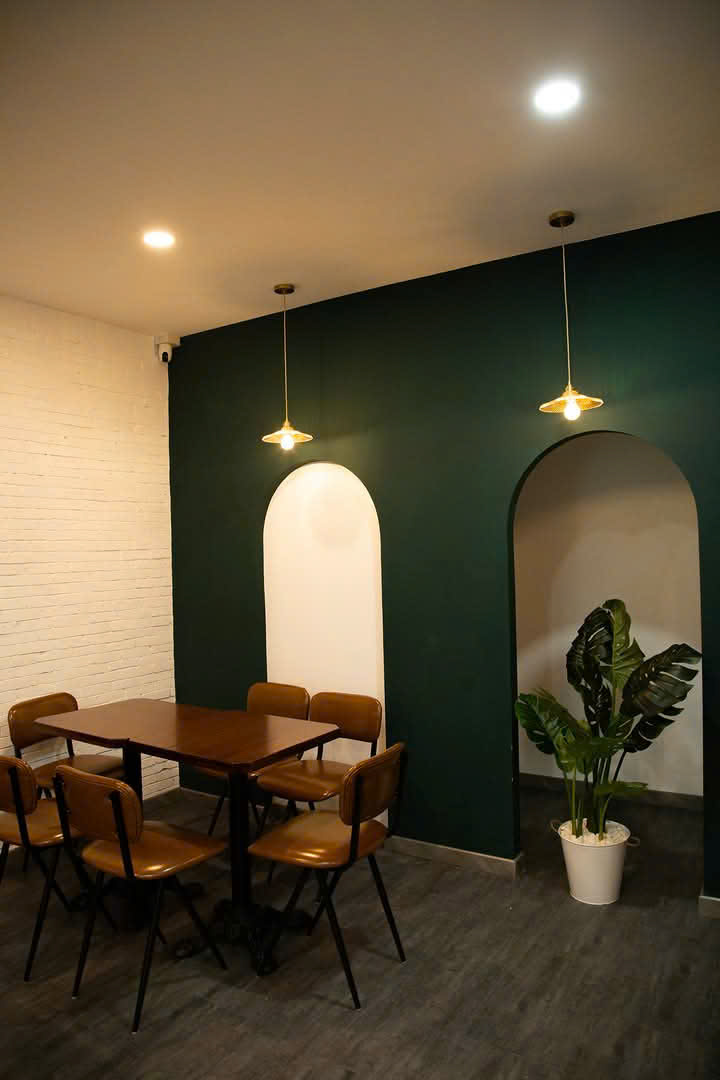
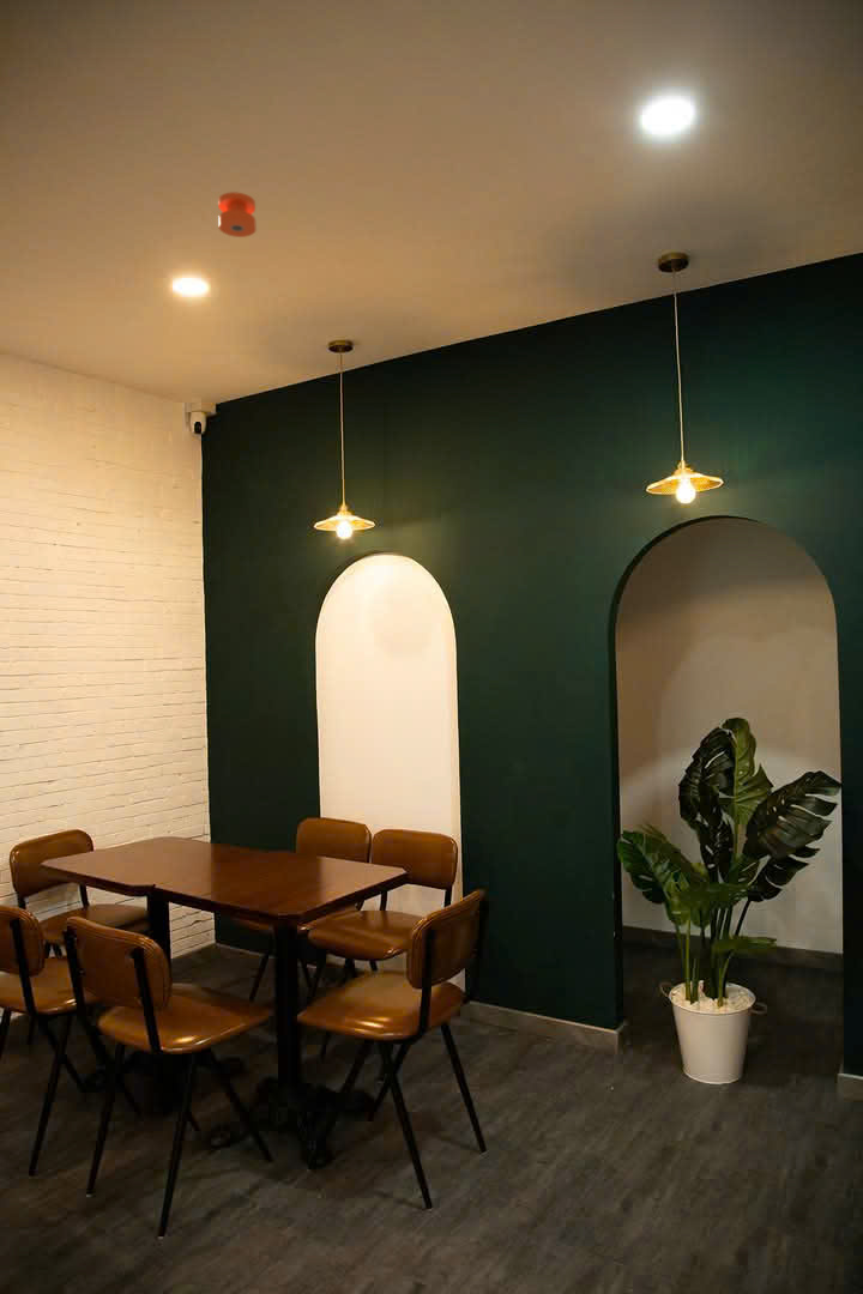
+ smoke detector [217,191,258,238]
